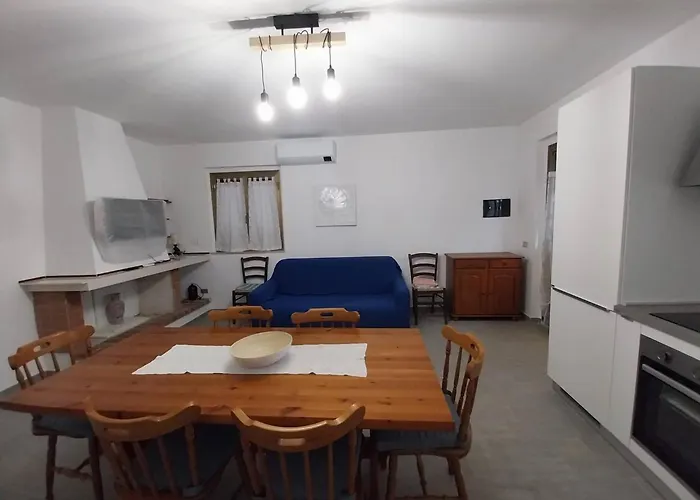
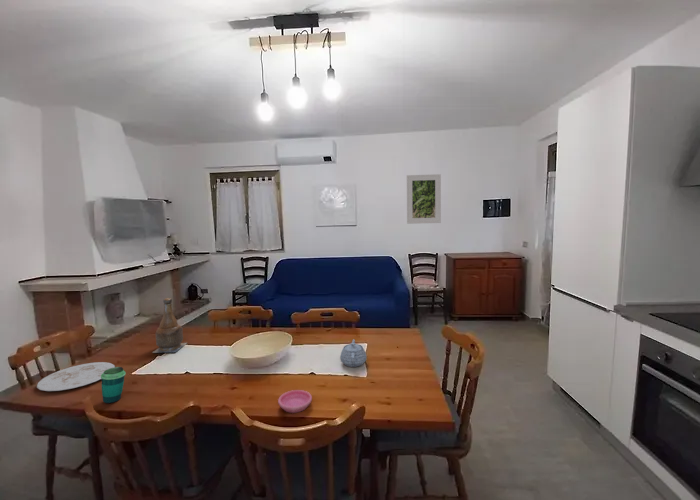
+ cup [101,366,127,405]
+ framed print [406,173,442,225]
+ bottle [151,297,188,354]
+ saucer [277,389,313,414]
+ plate [36,361,116,392]
+ teapot [339,338,367,368]
